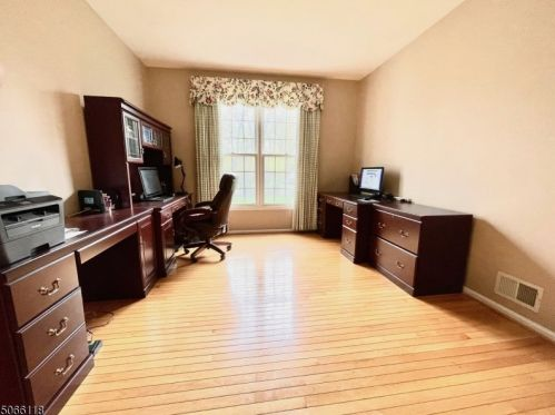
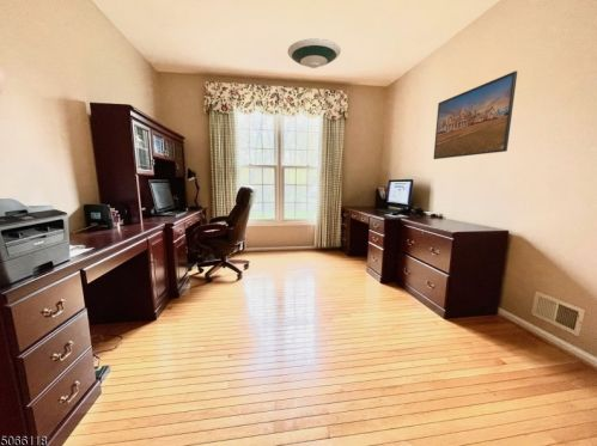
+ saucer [287,37,342,69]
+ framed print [432,69,518,160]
